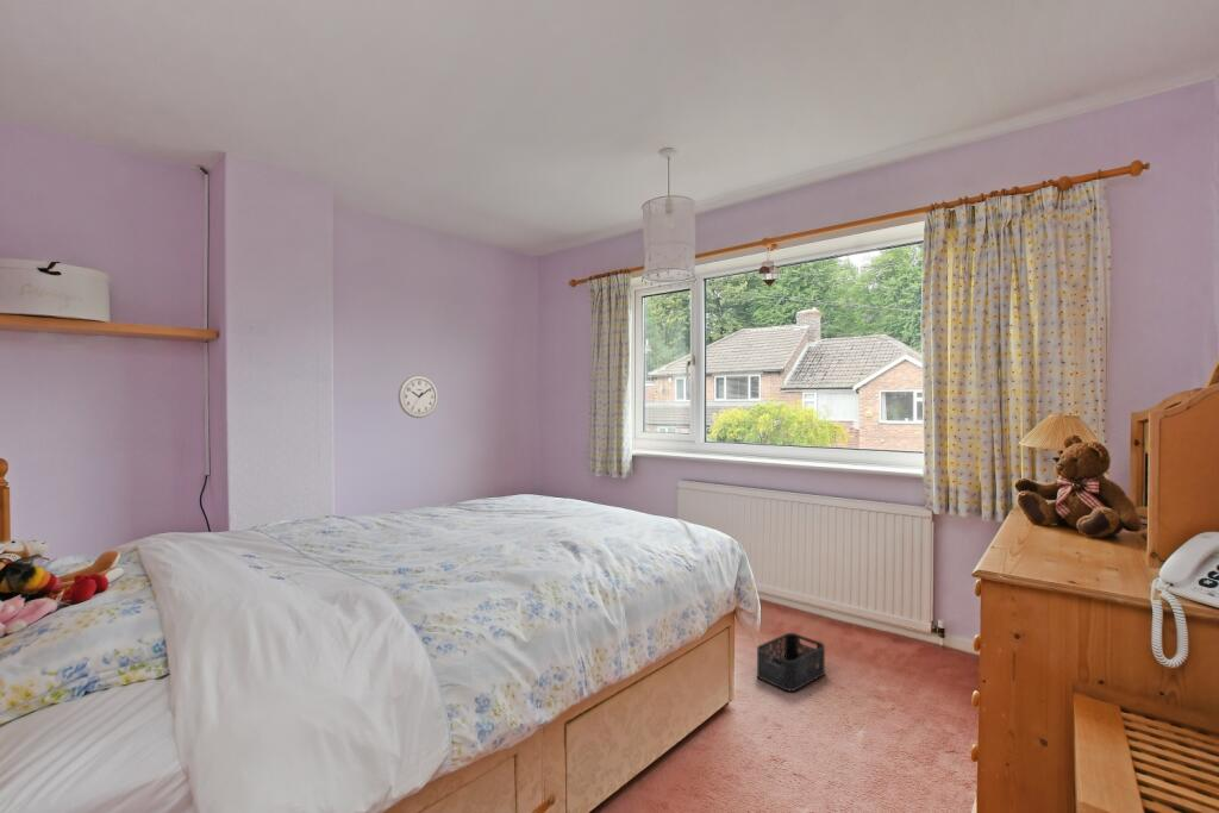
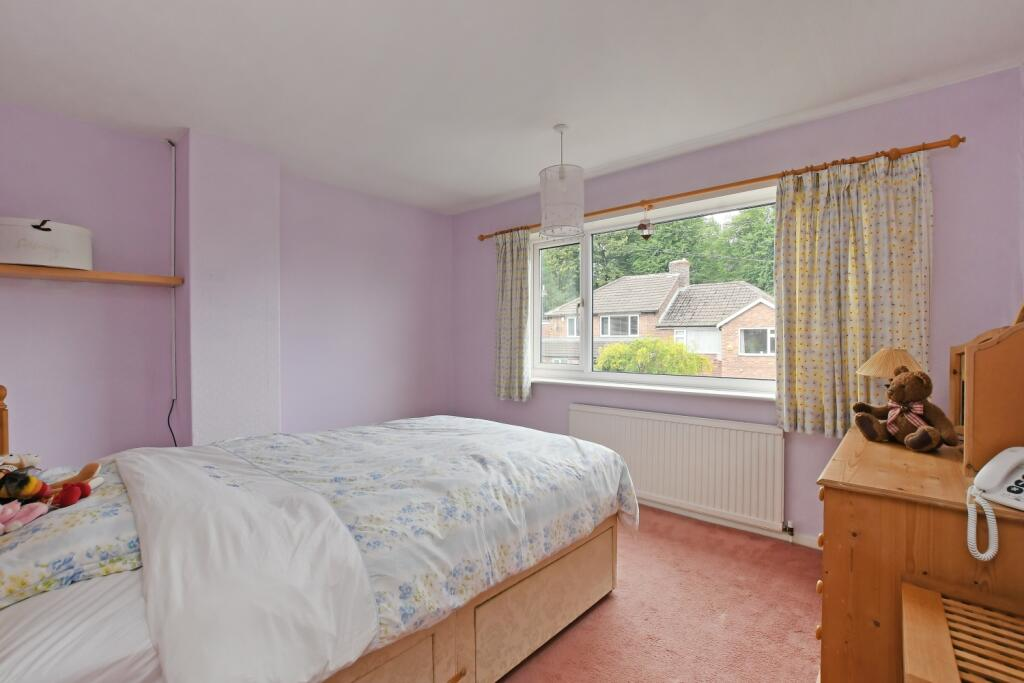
- storage bin [756,632,826,693]
- wall clock [398,374,439,419]
